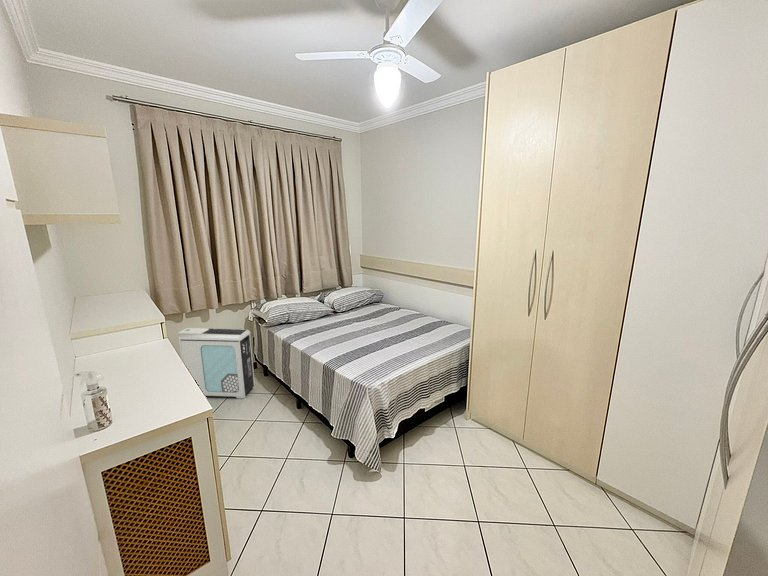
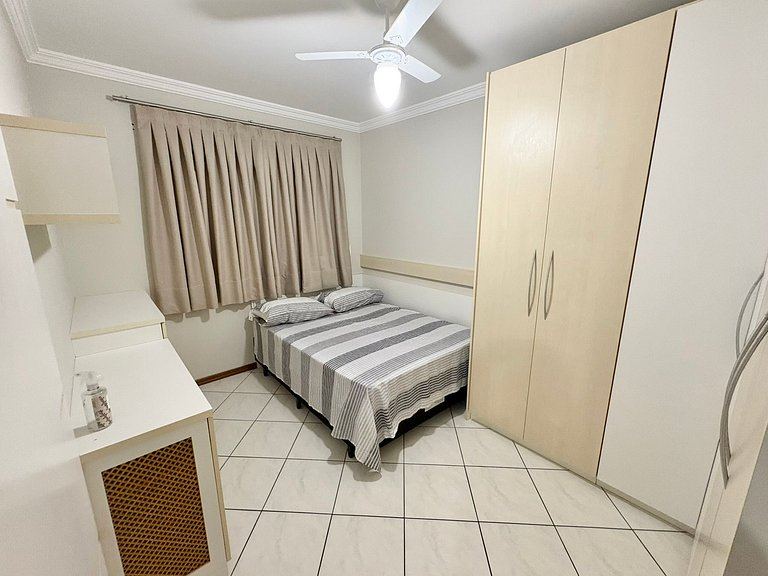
- air purifier [177,327,256,399]
